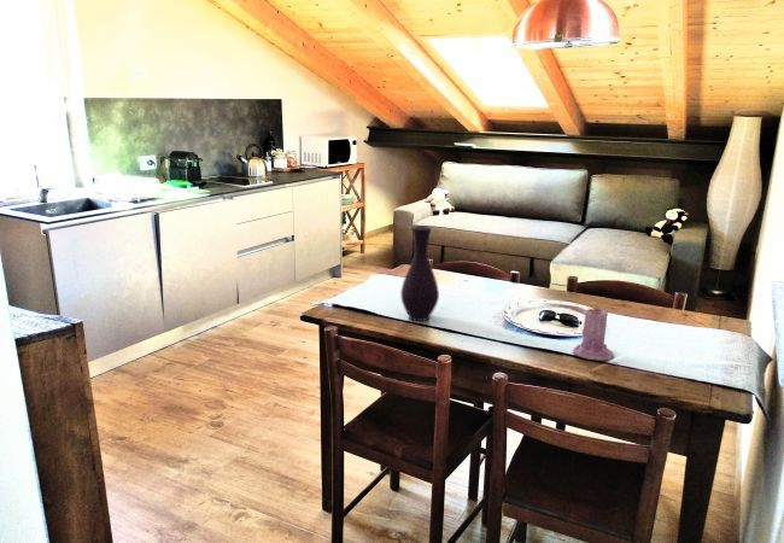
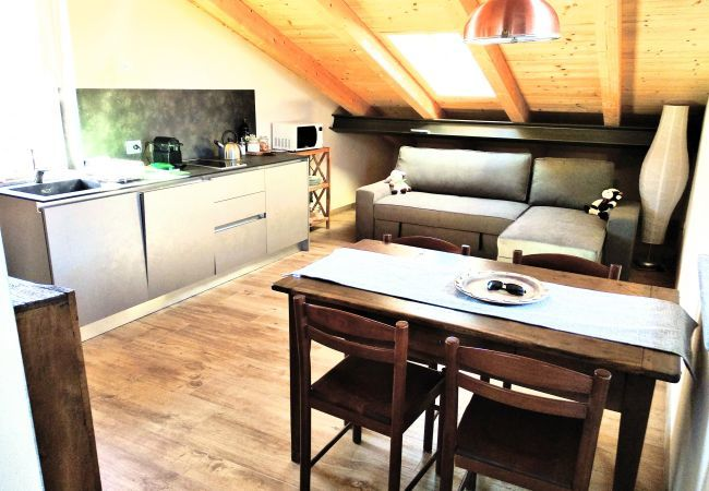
- candle [572,302,615,362]
- vase [399,224,440,322]
